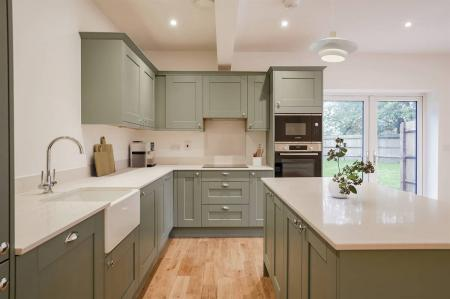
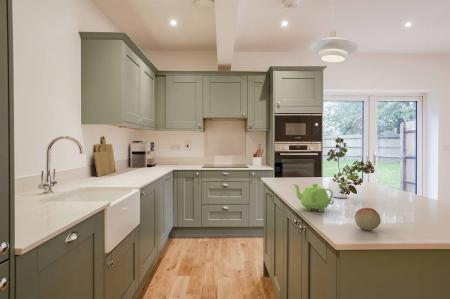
+ fruit [354,207,382,231]
+ teapot [292,183,335,213]
